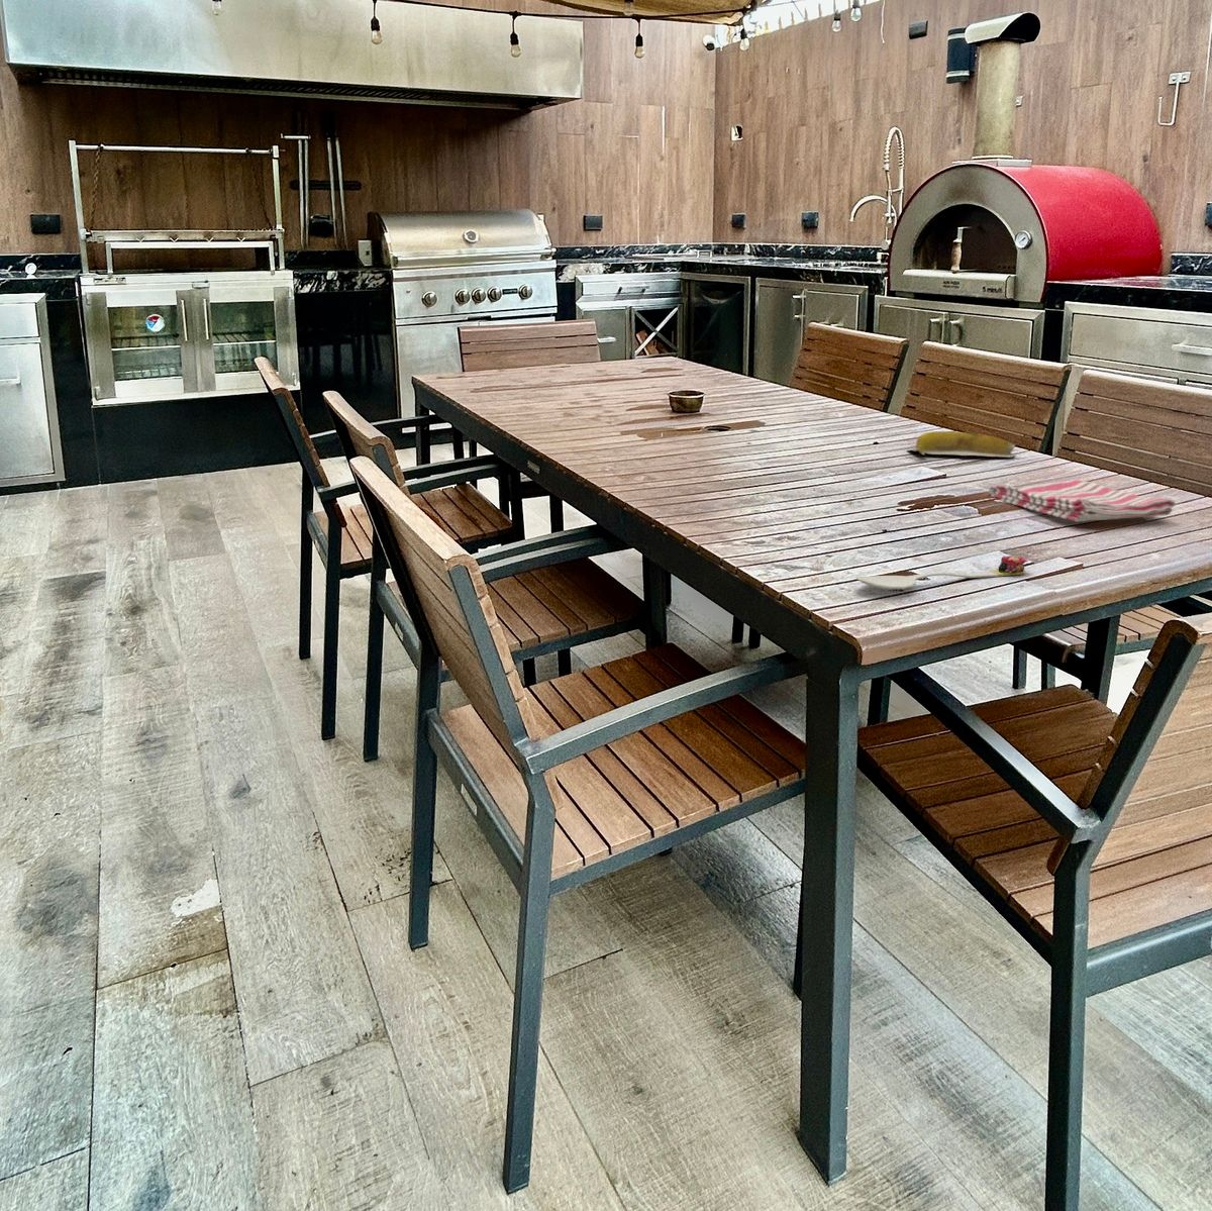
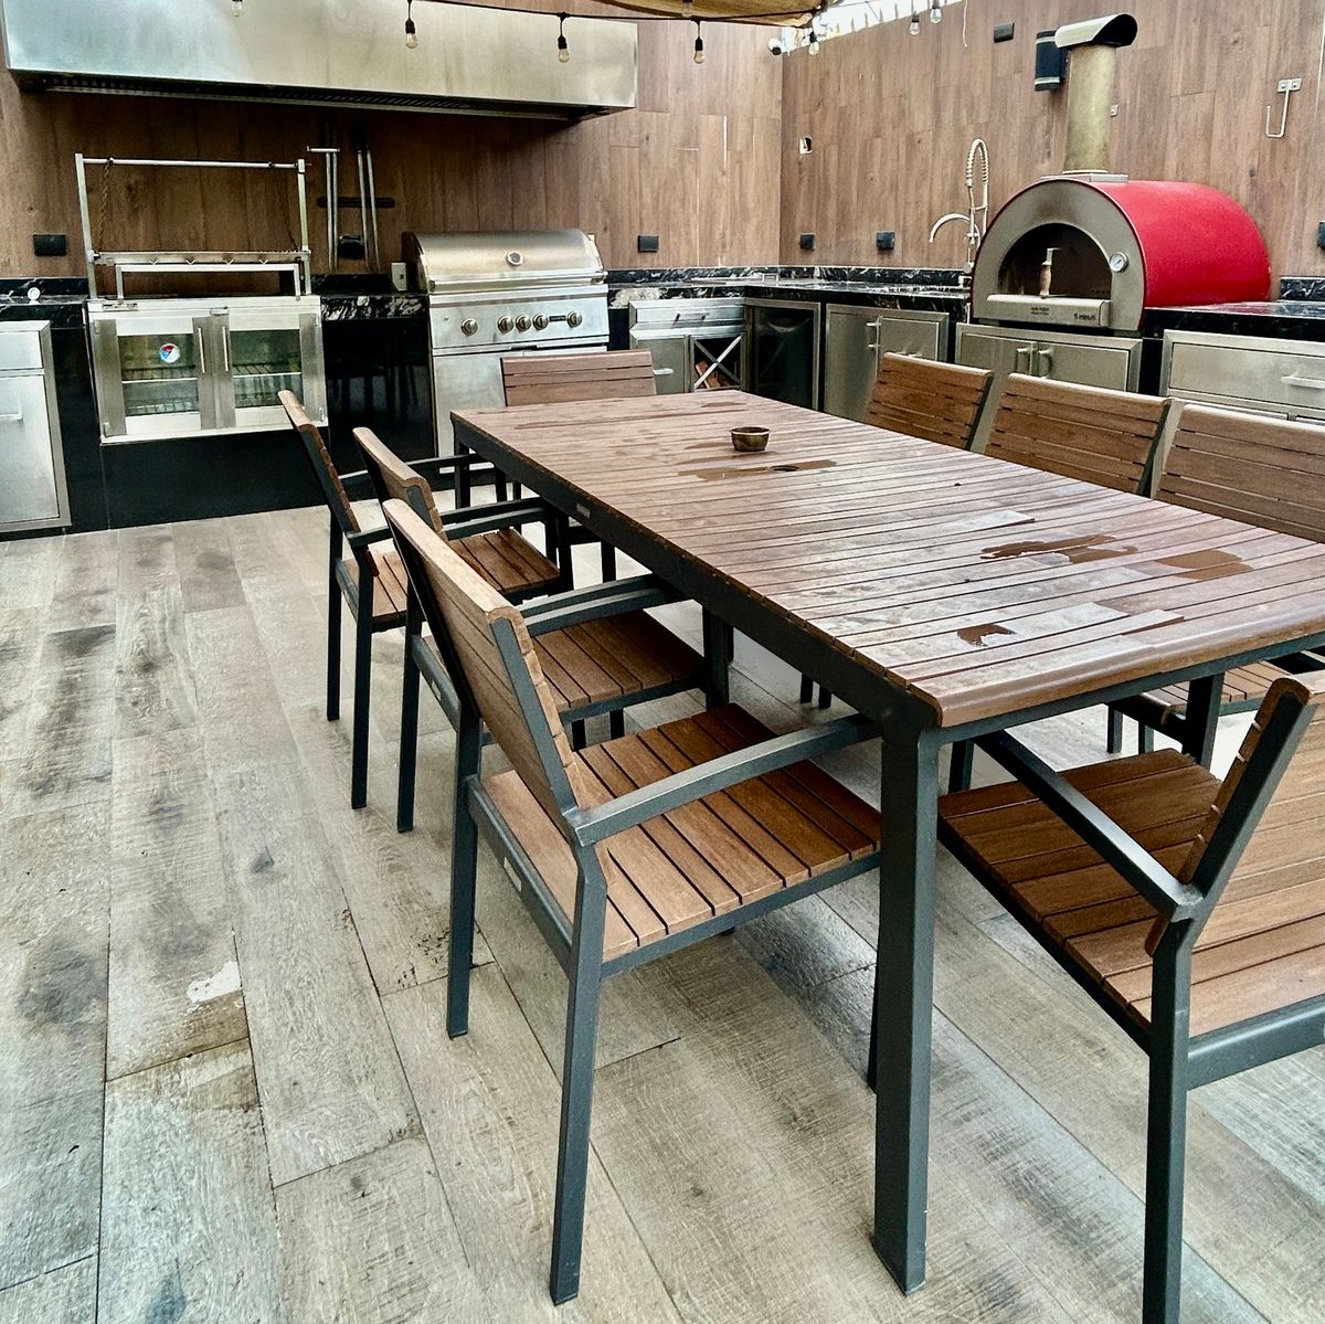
- spoon [855,554,1029,591]
- dish towel [987,479,1177,523]
- banana [905,430,1016,458]
